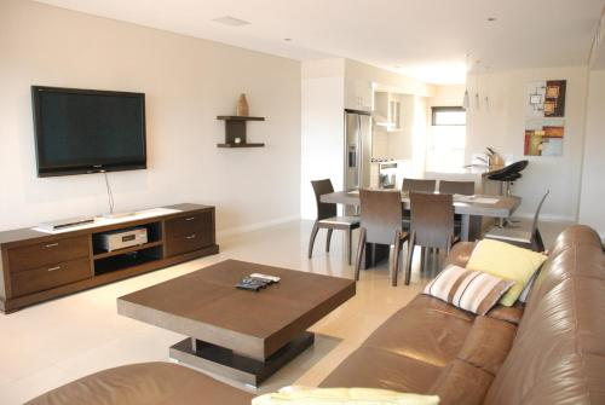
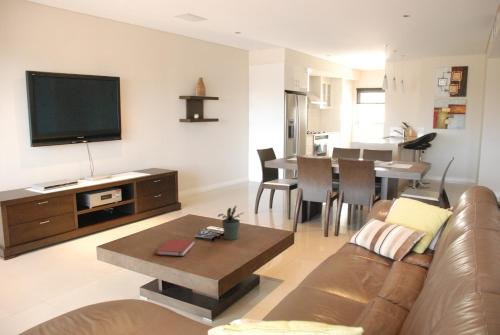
+ potted plant [217,205,244,241]
+ book [155,238,196,257]
